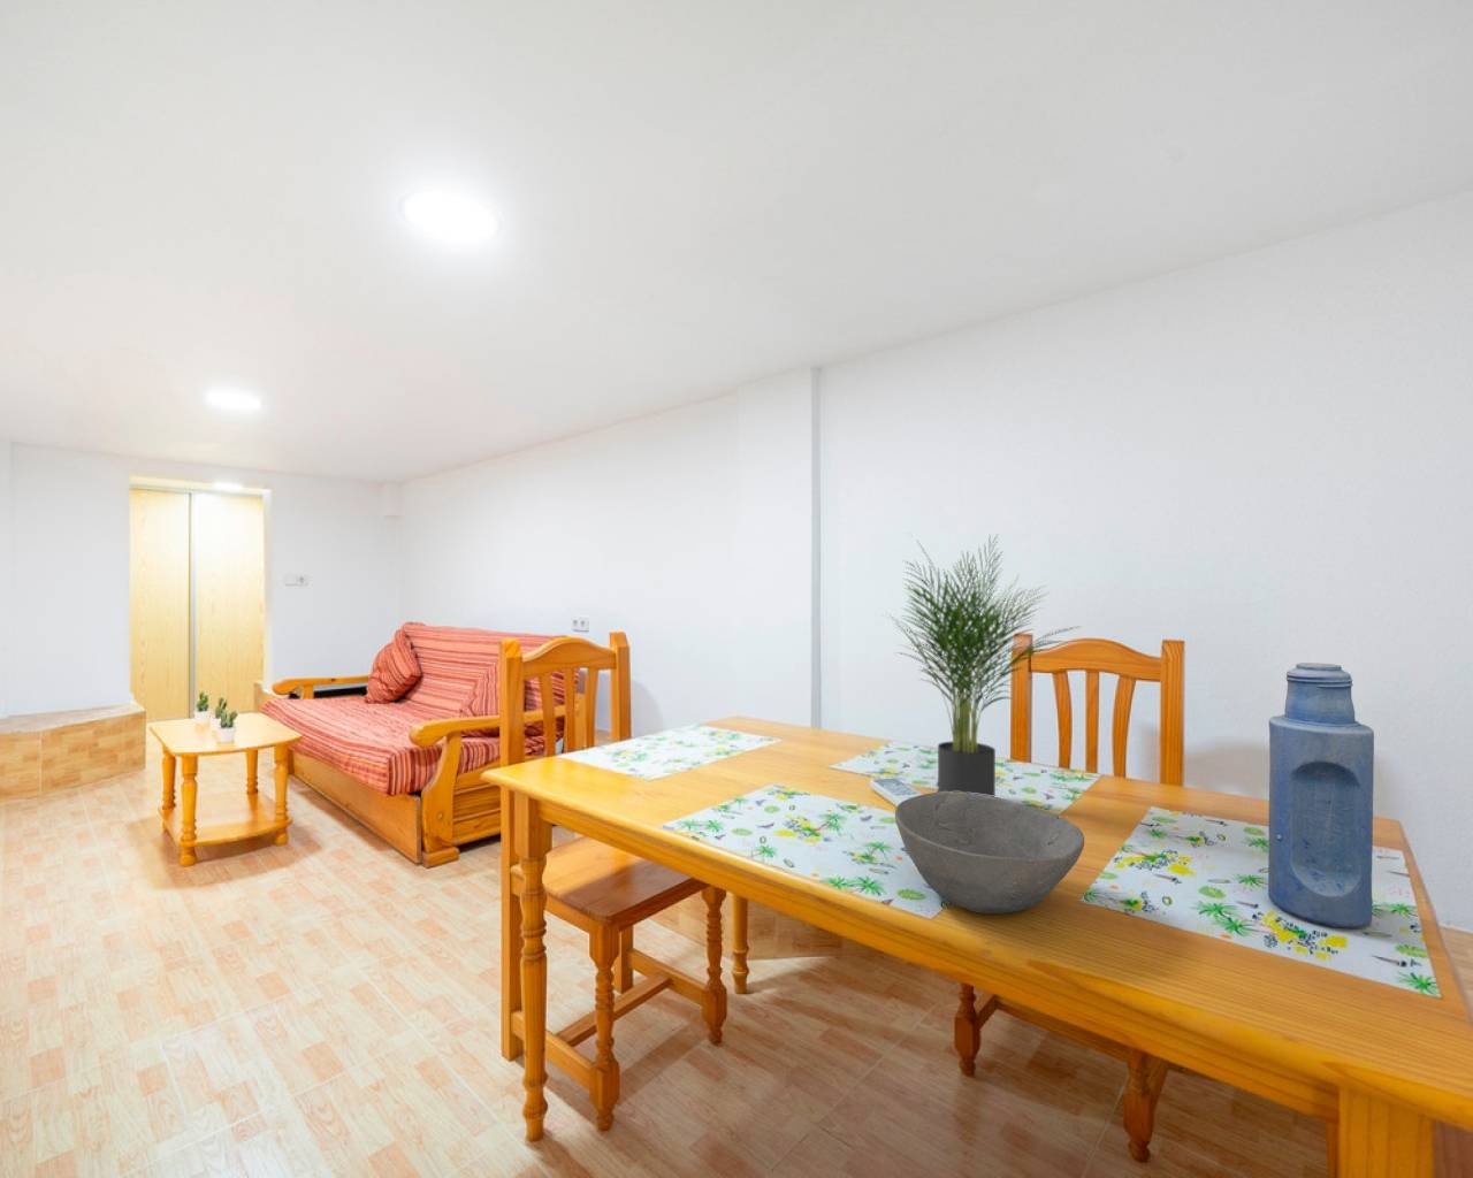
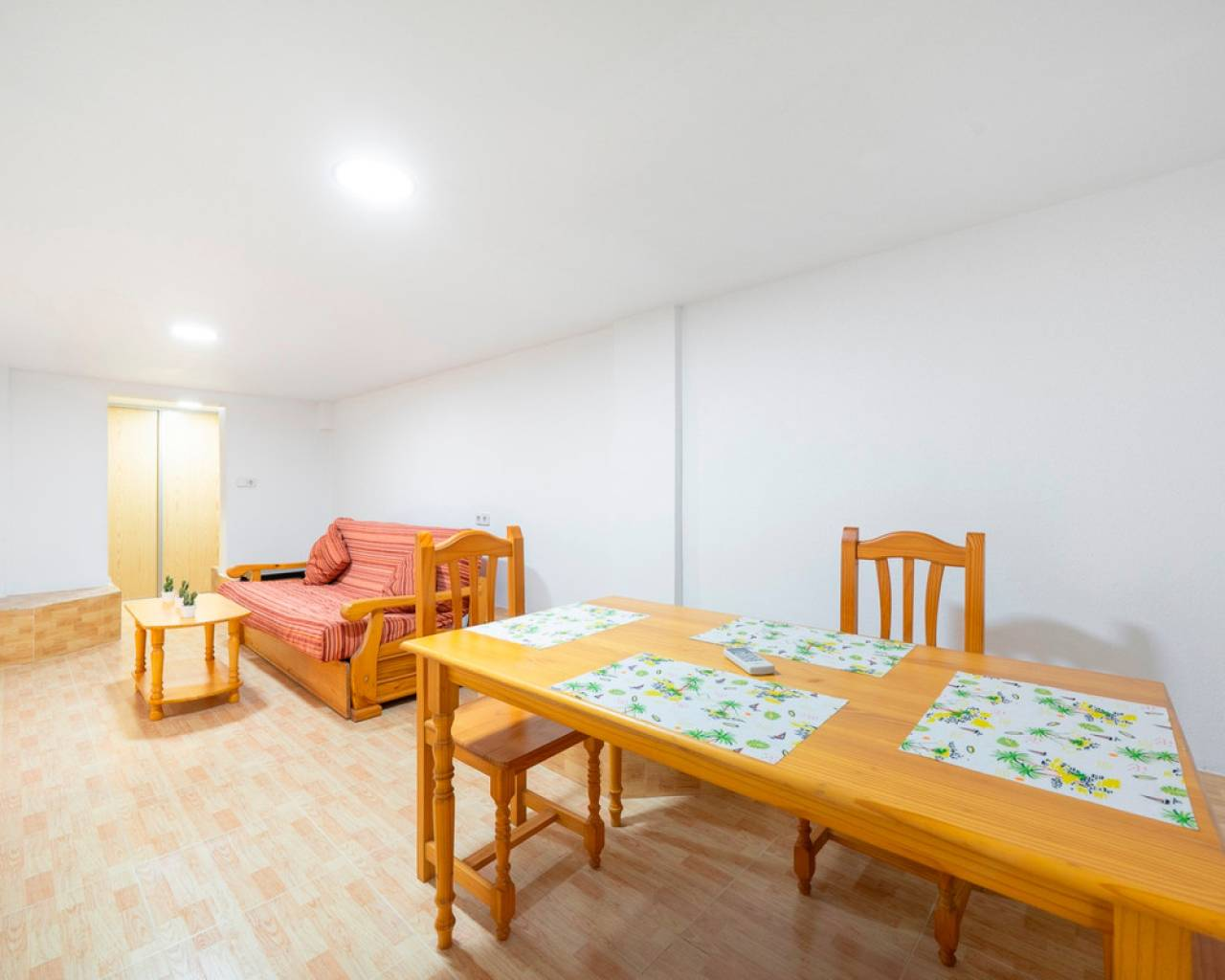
- bottle [1267,661,1376,929]
- bowl [895,791,1085,915]
- potted plant [883,533,1081,797]
